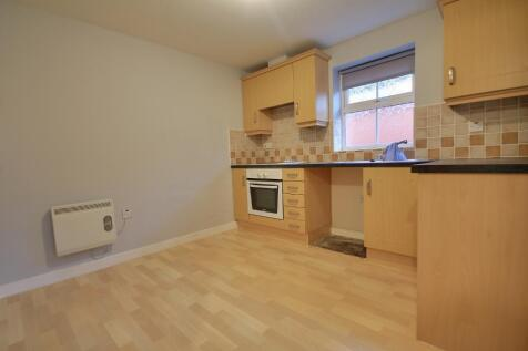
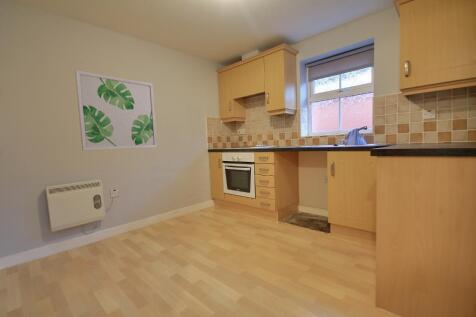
+ wall art [74,69,158,152]
